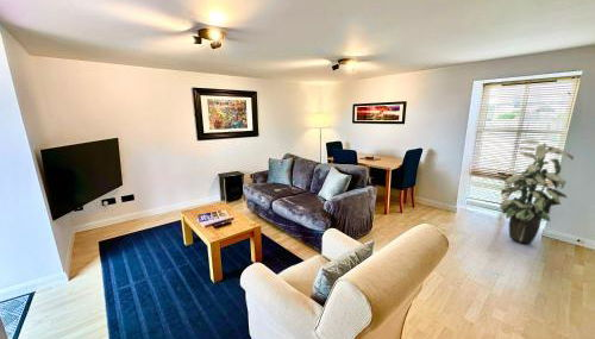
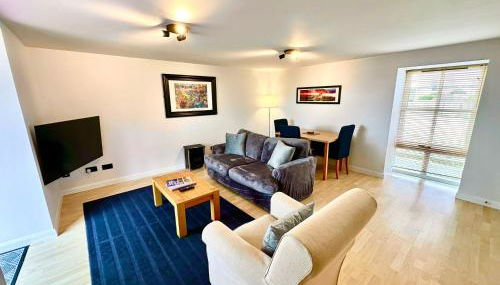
- indoor plant [496,139,575,245]
